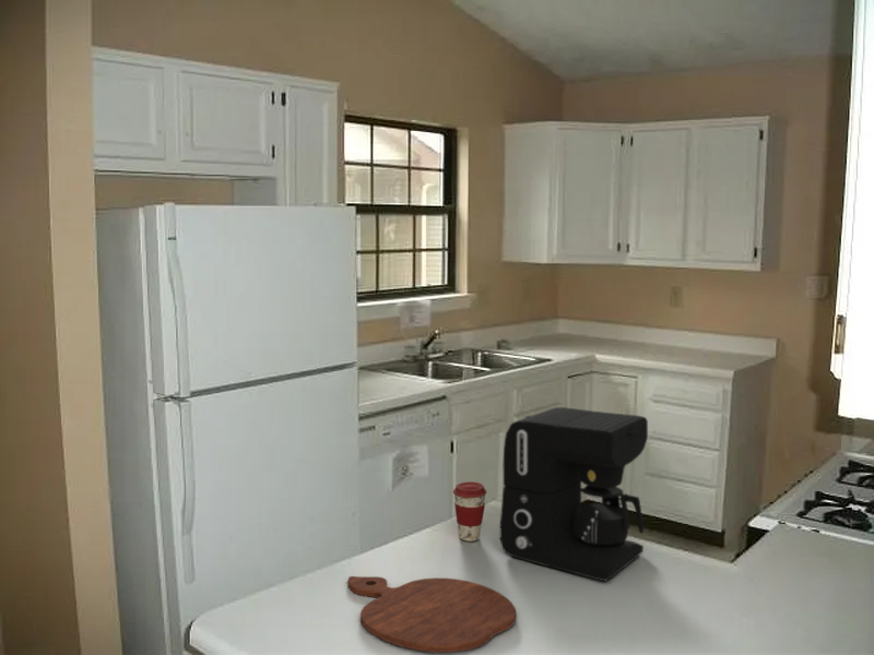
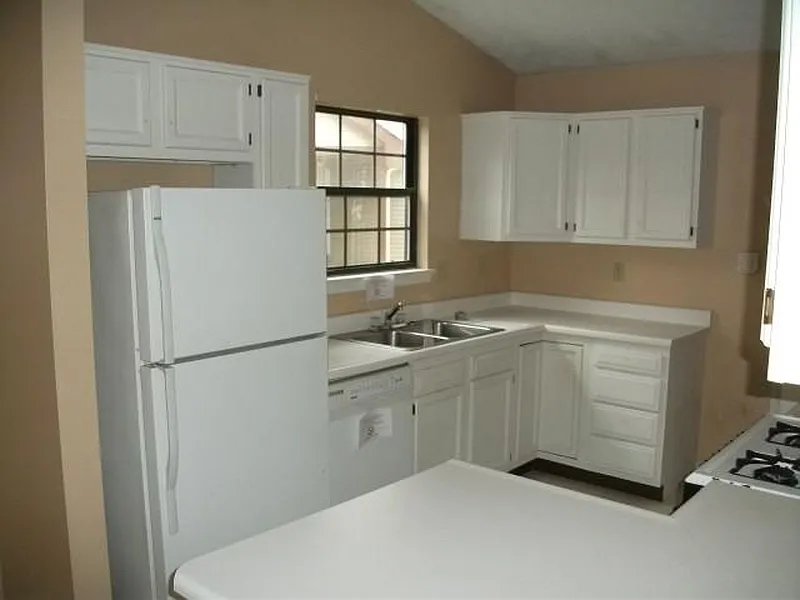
- coffee maker [499,406,649,582]
- coffee cup [452,480,487,543]
- cutting board [346,575,518,654]
